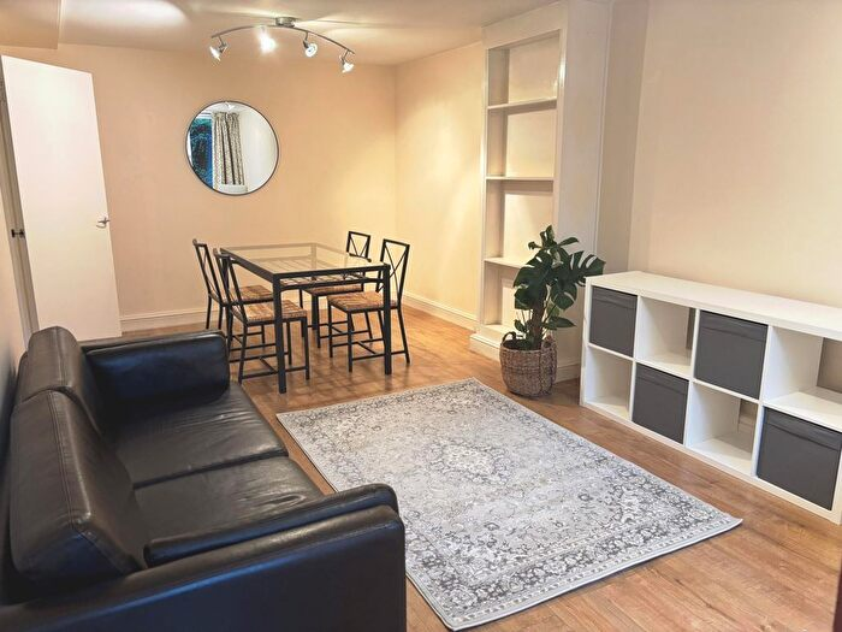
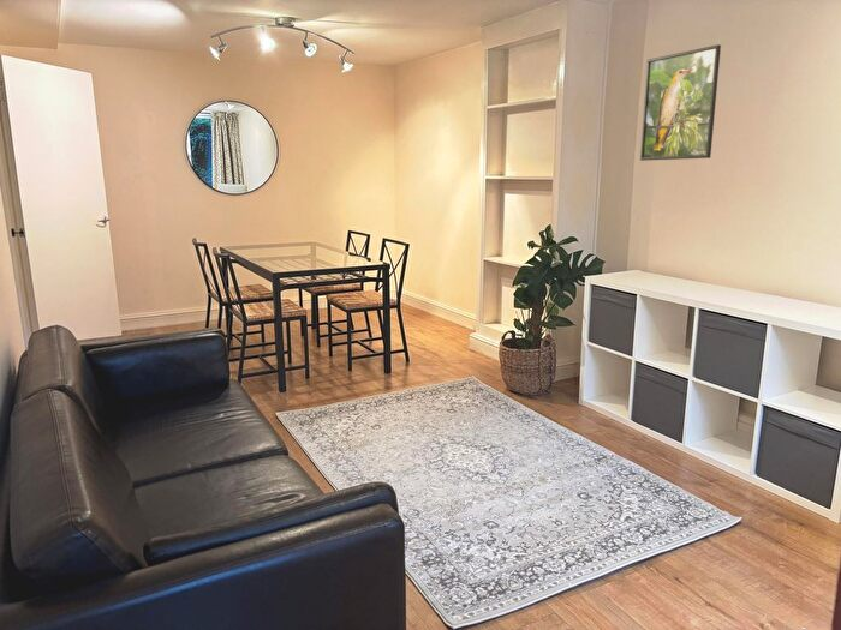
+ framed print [639,43,722,162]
